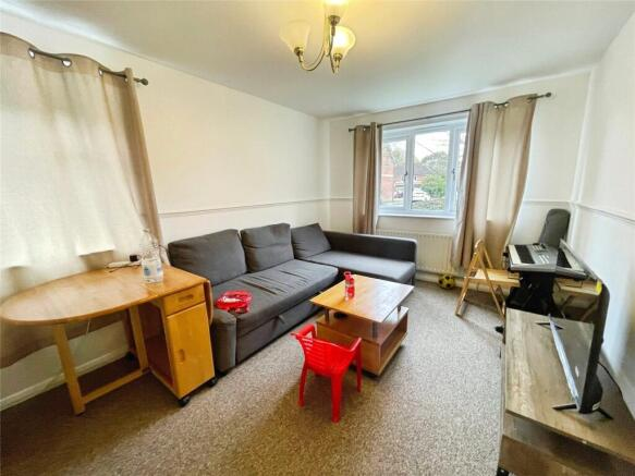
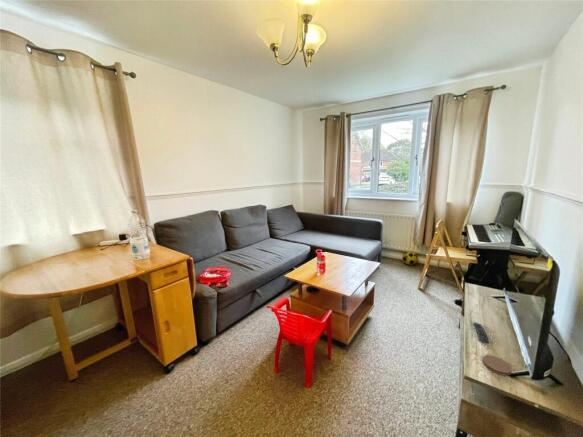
+ coaster [482,354,513,376]
+ remote control [472,321,490,344]
